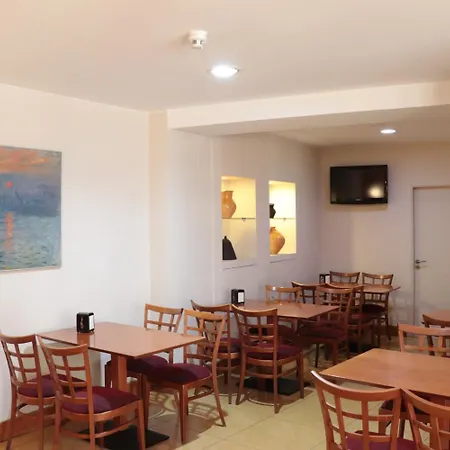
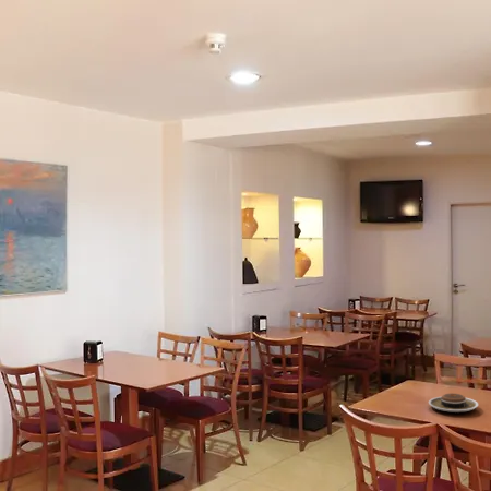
+ plate [428,393,479,414]
